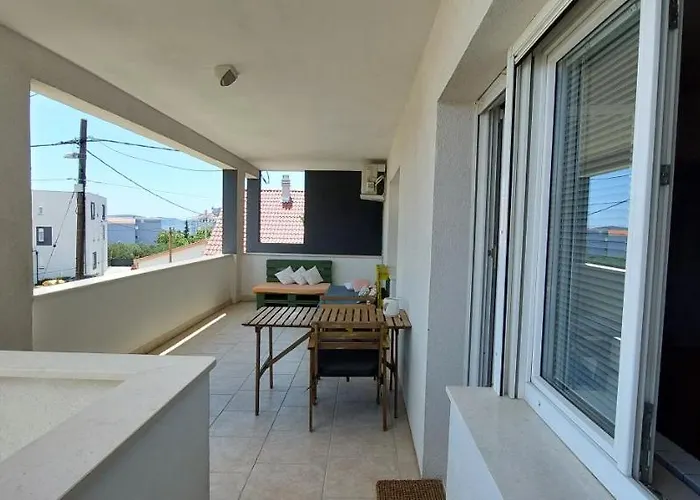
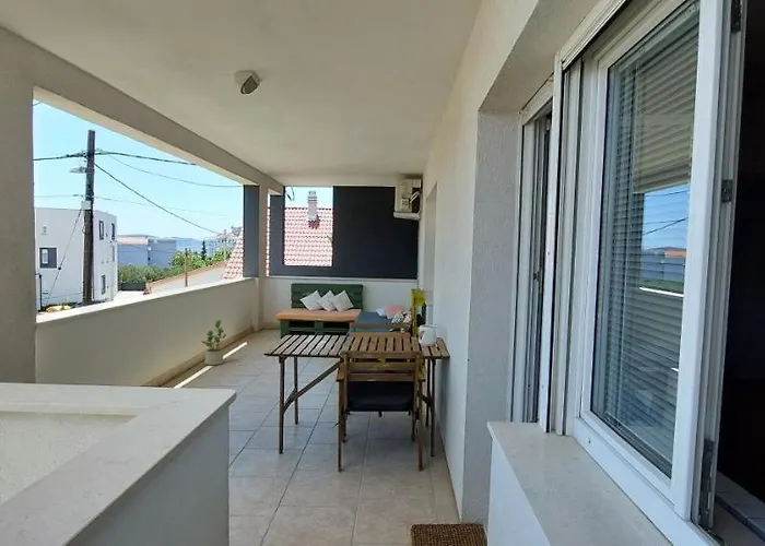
+ potted plant [201,319,227,366]
